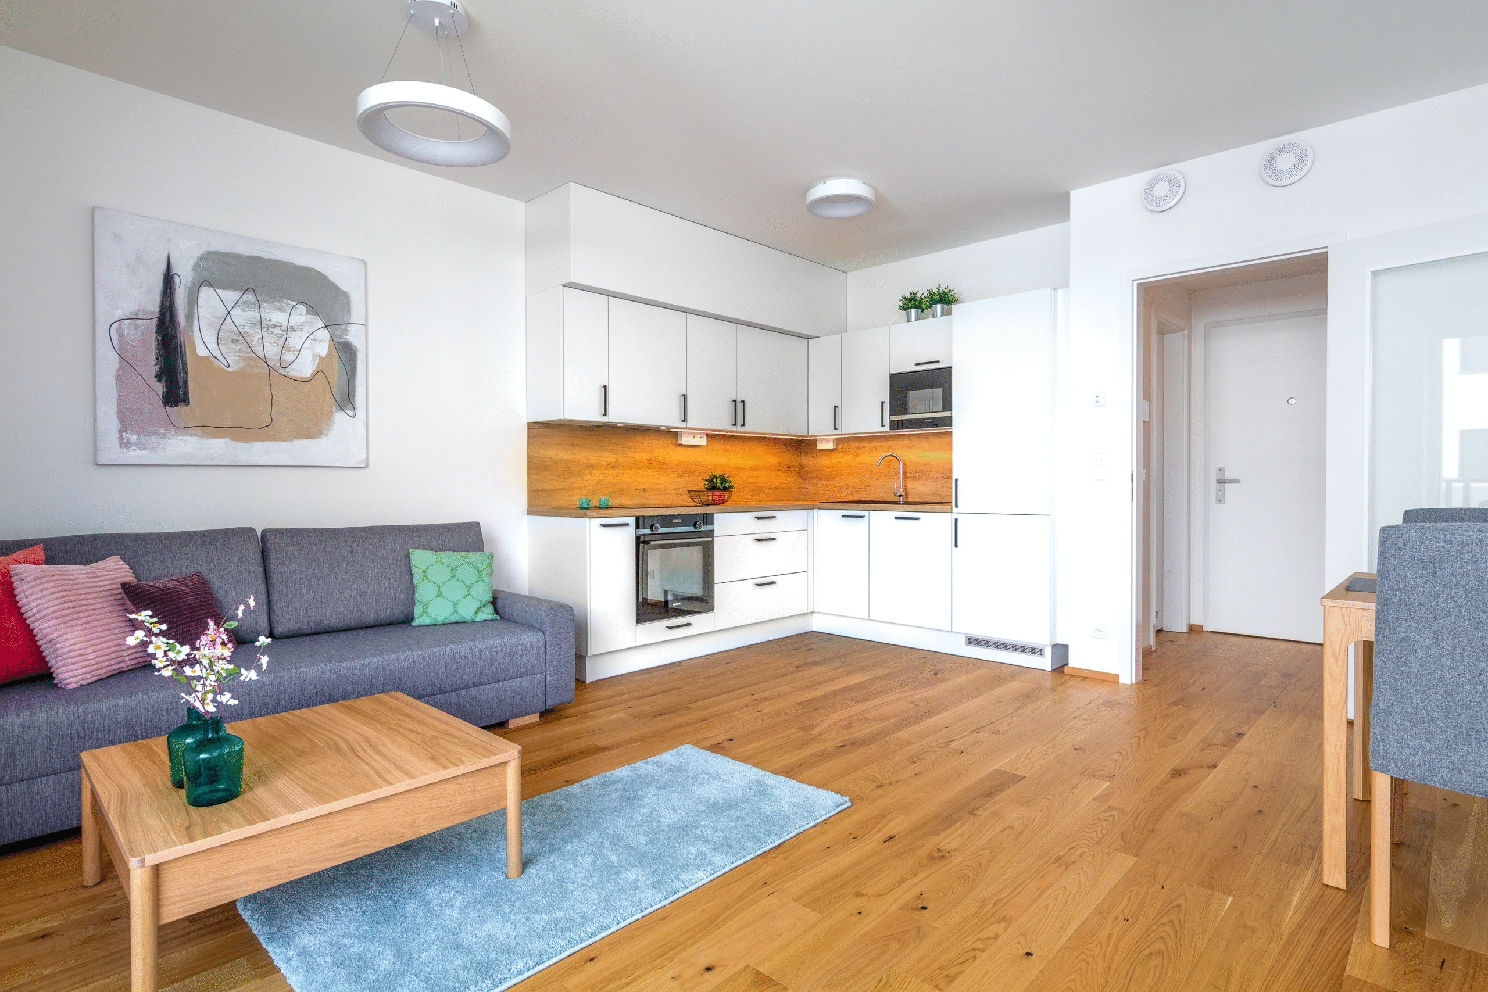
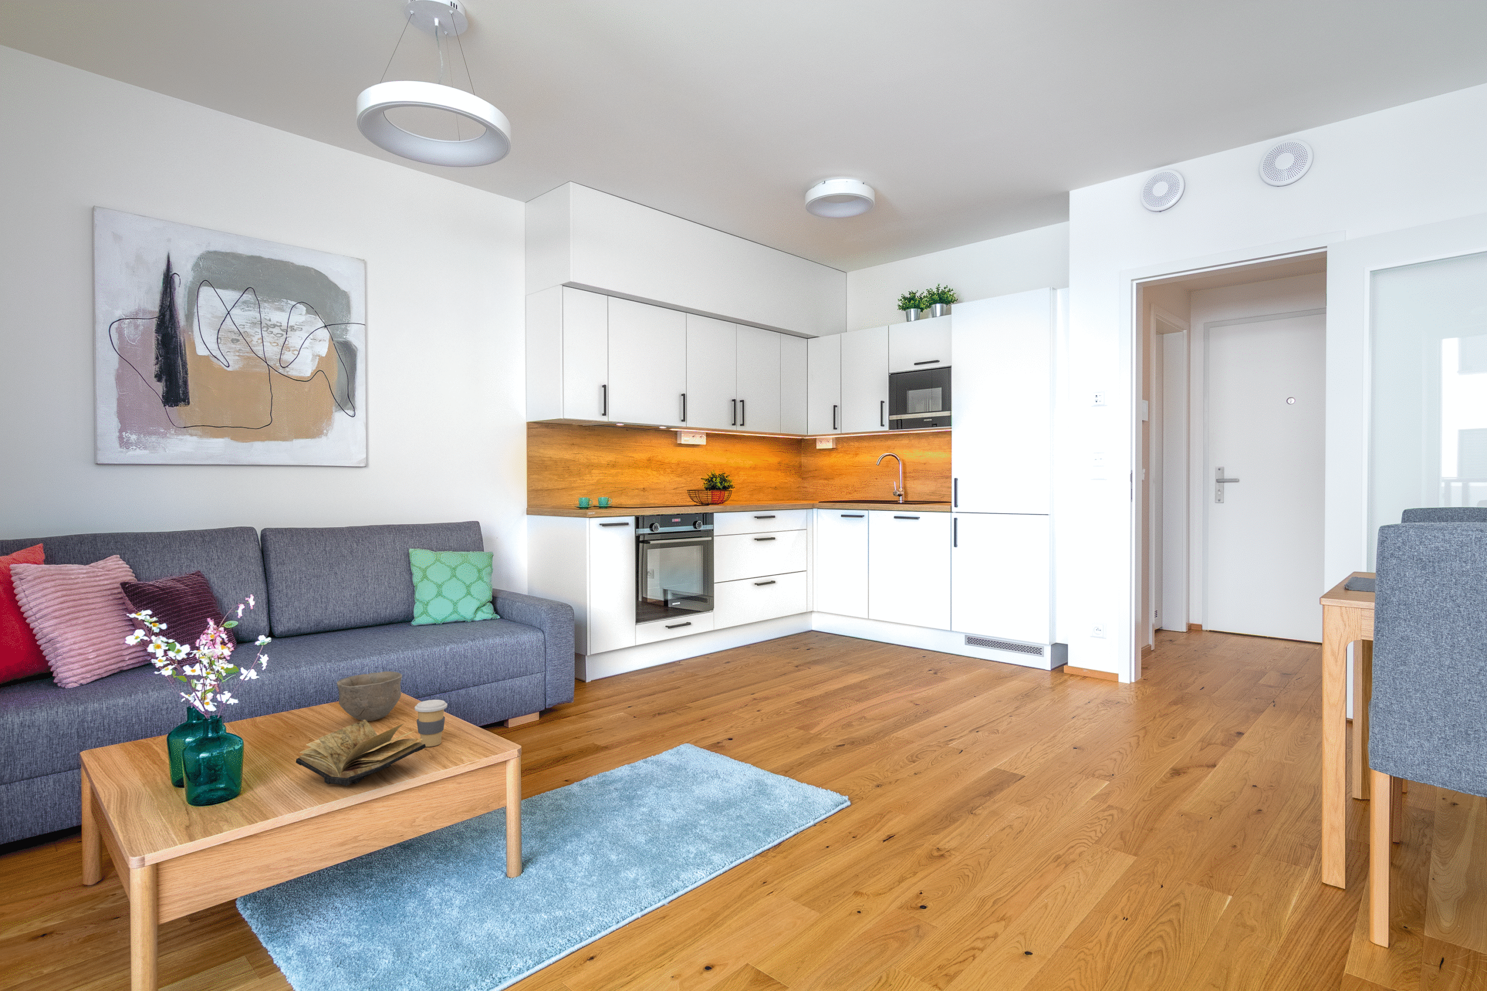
+ bowl [336,671,403,721]
+ coffee cup [414,699,448,748]
+ book [295,720,426,786]
